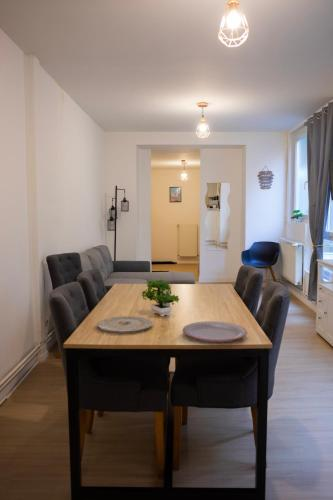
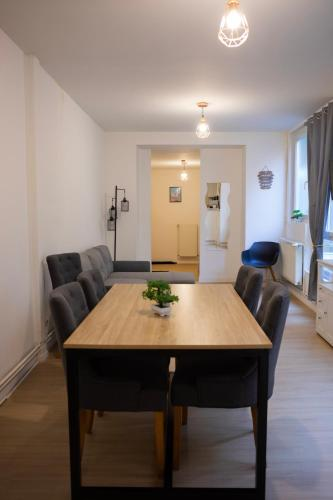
- plate [182,320,248,343]
- plate [96,315,154,334]
